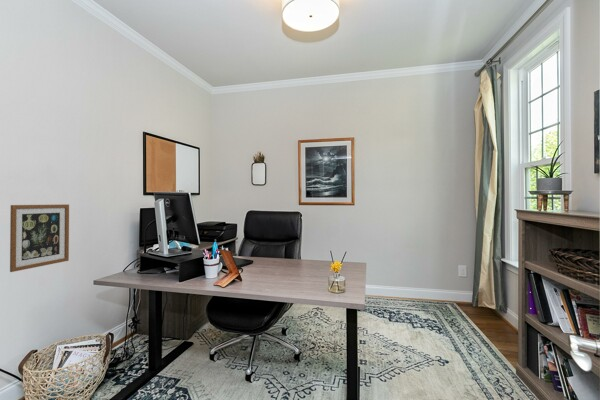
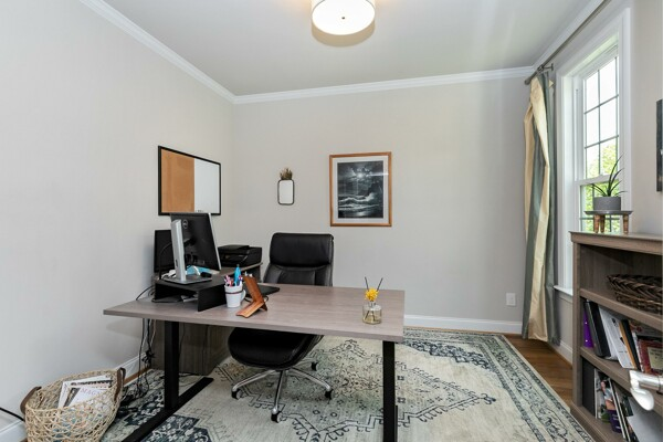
- wall art [9,203,70,273]
